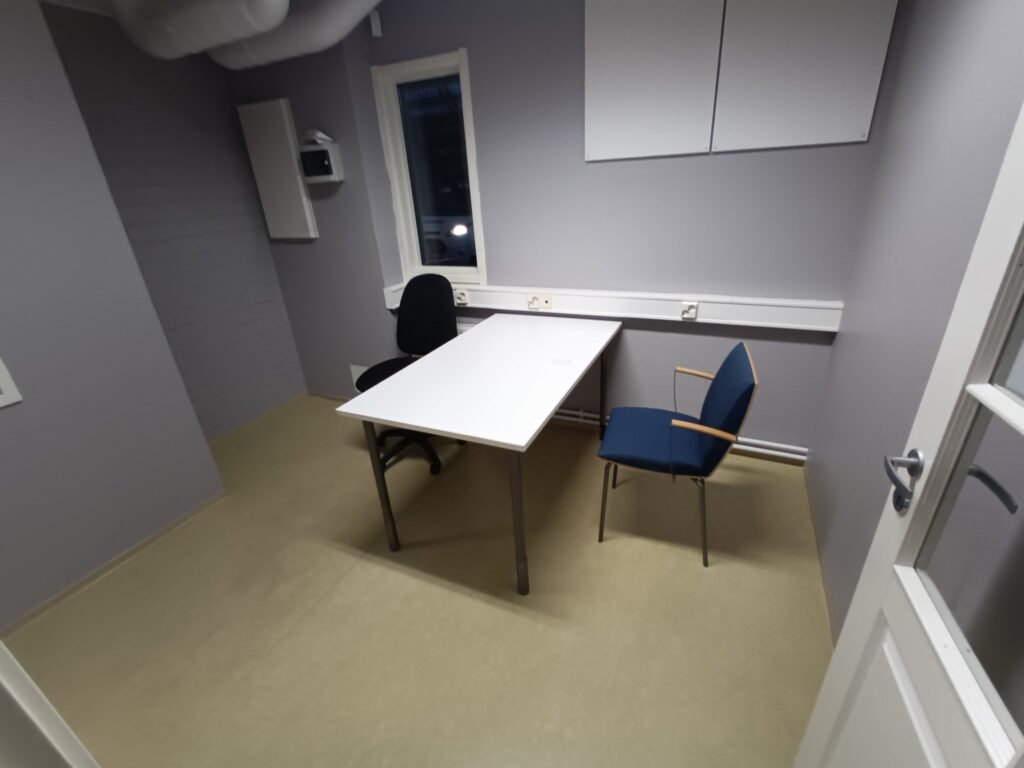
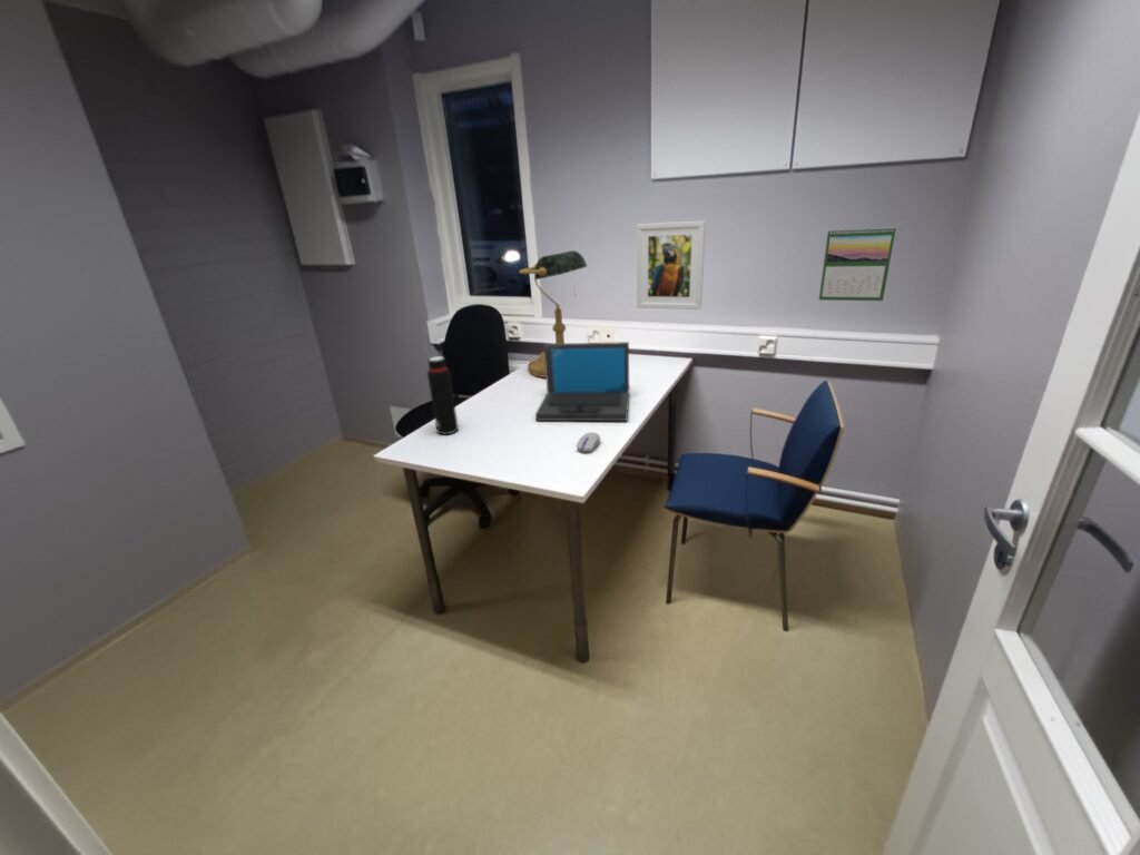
+ computer mouse [576,431,601,453]
+ water bottle [426,355,460,435]
+ calendar [818,225,897,302]
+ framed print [636,219,707,311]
+ desk lamp [518,249,588,379]
+ laptop [534,341,630,422]
